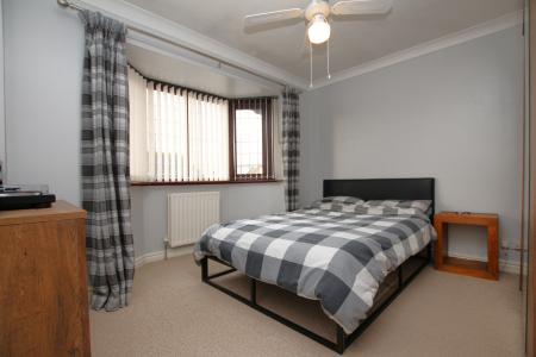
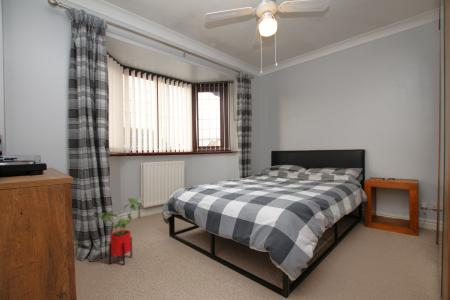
+ house plant [99,197,142,266]
